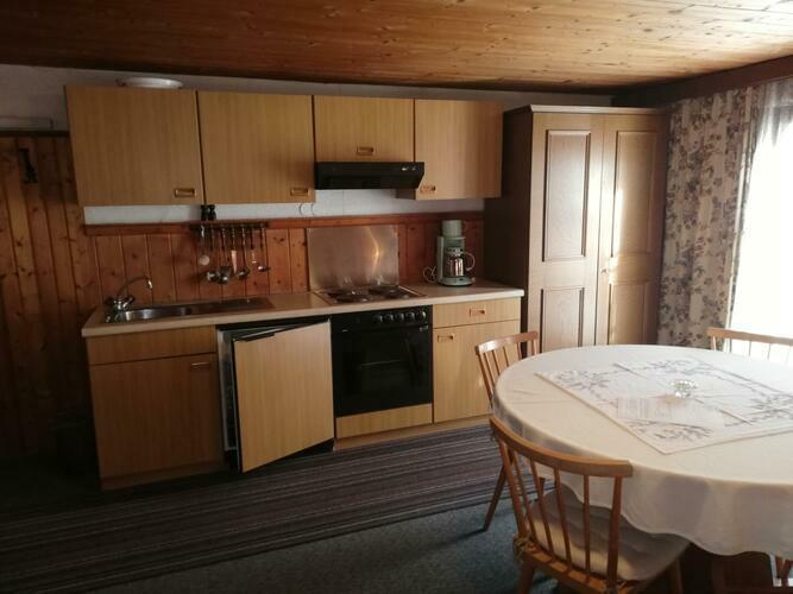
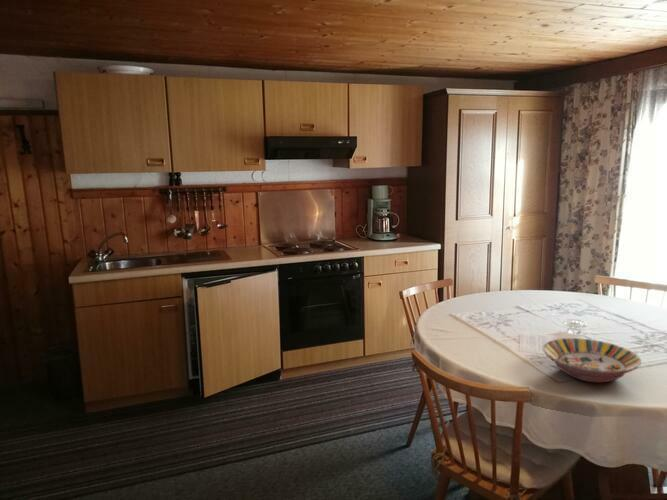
+ serving bowl [542,337,642,384]
